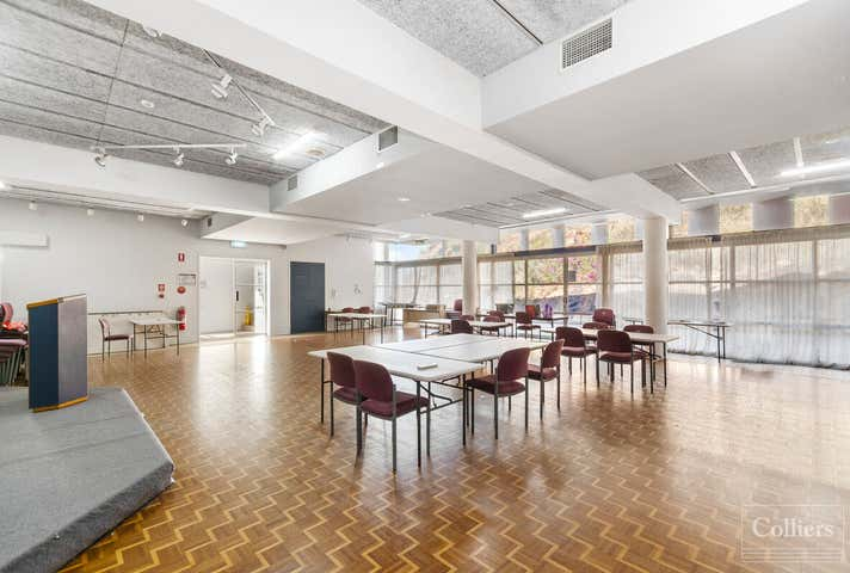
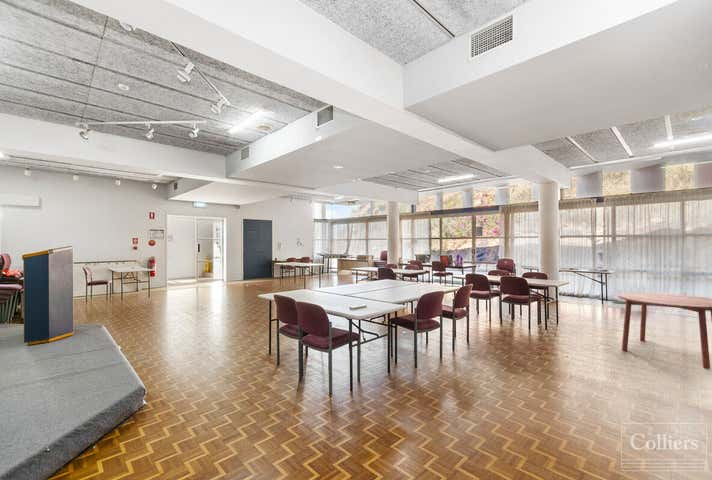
+ dining table [617,291,712,370]
